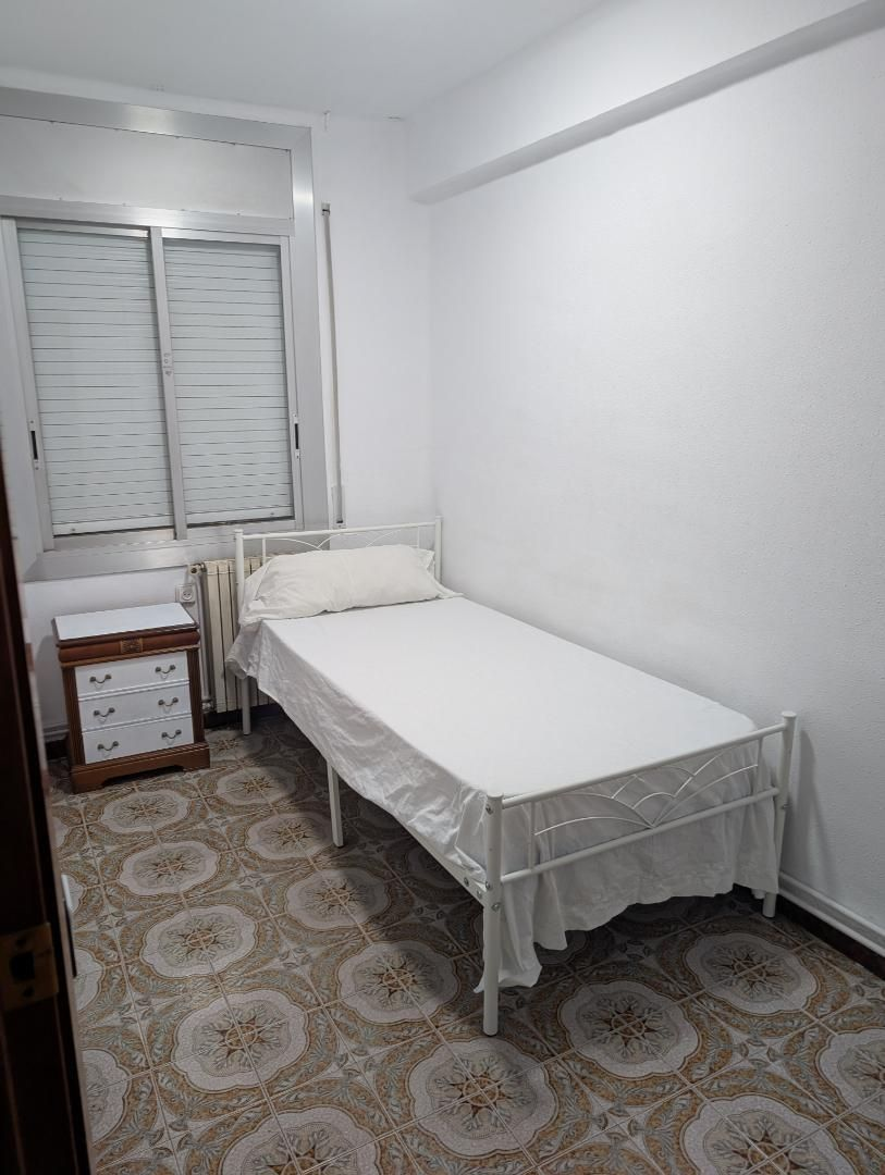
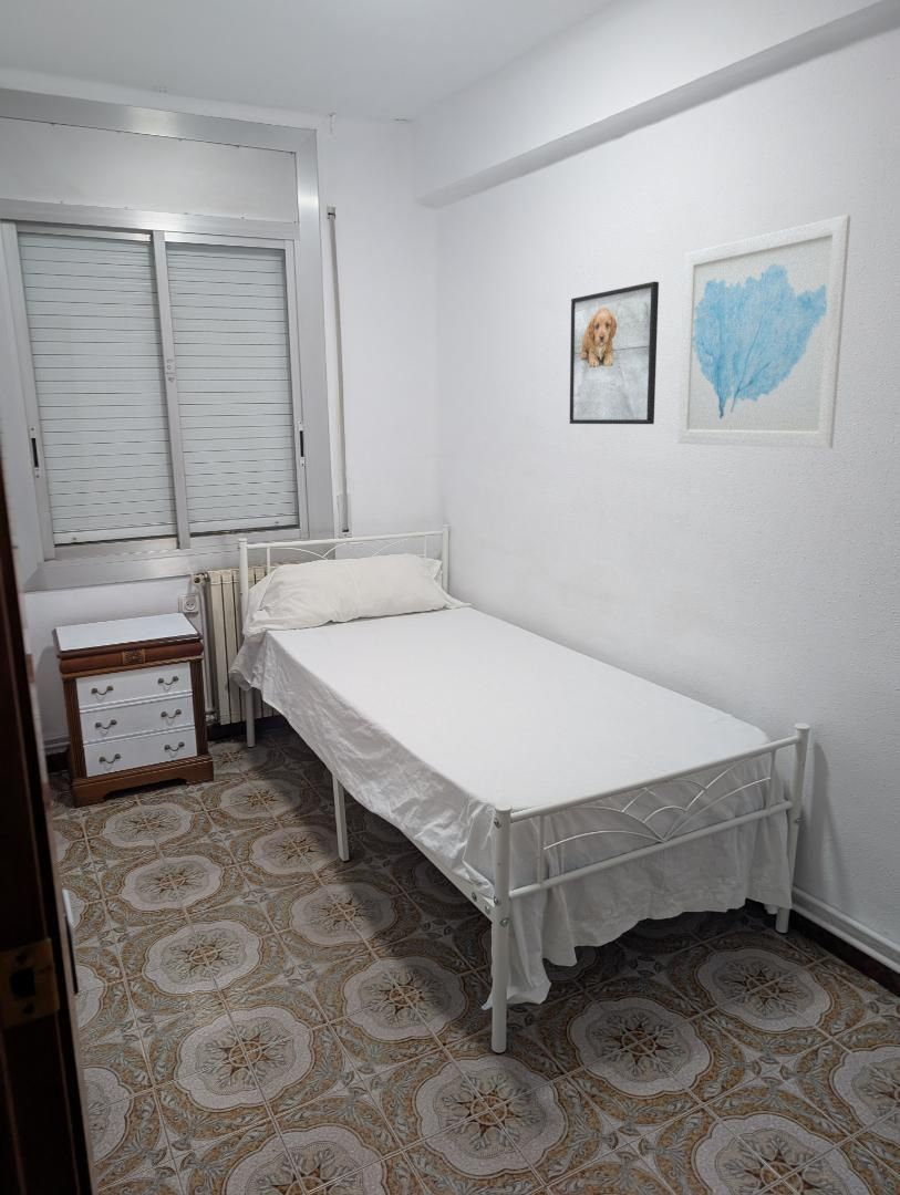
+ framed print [569,281,660,425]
+ wall art [676,214,851,449]
